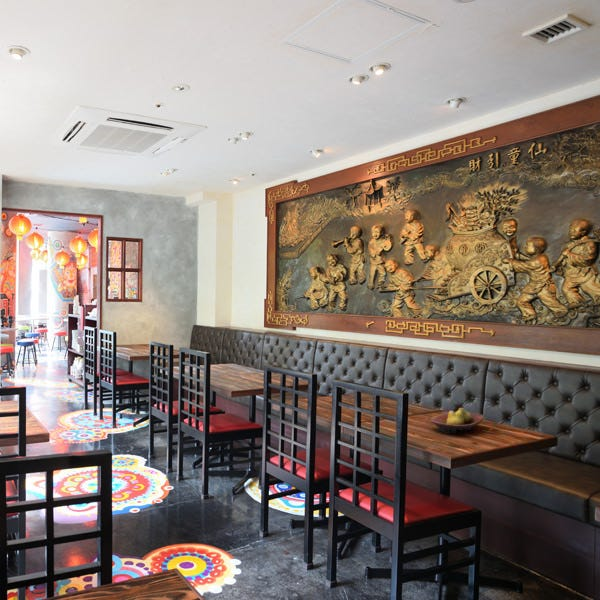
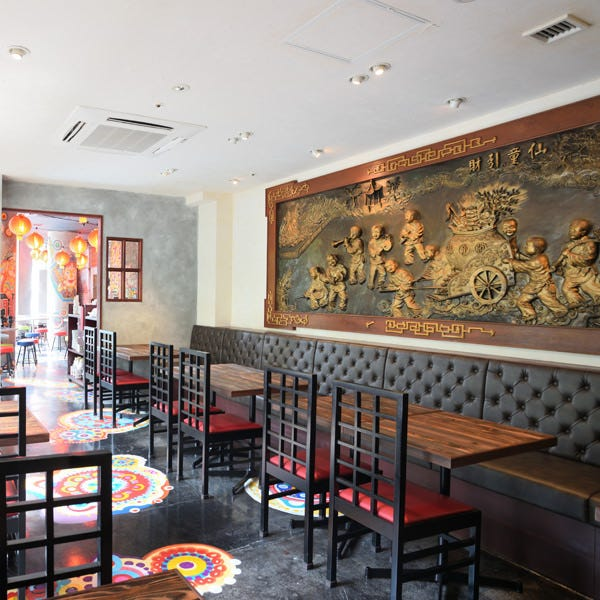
- fruit bowl [429,407,485,435]
